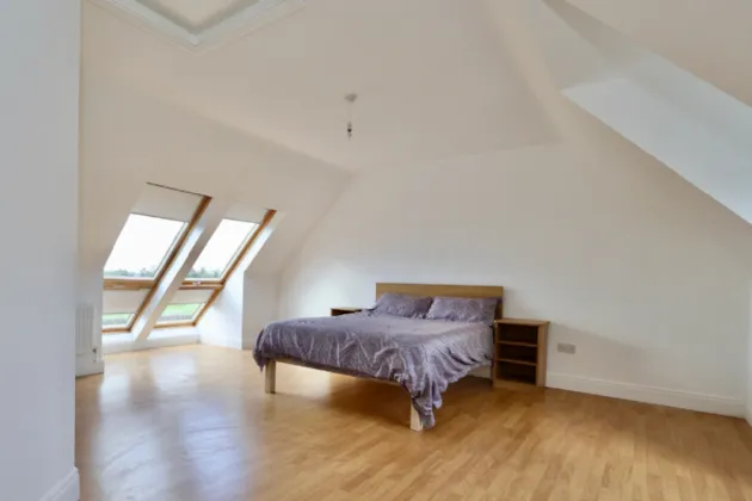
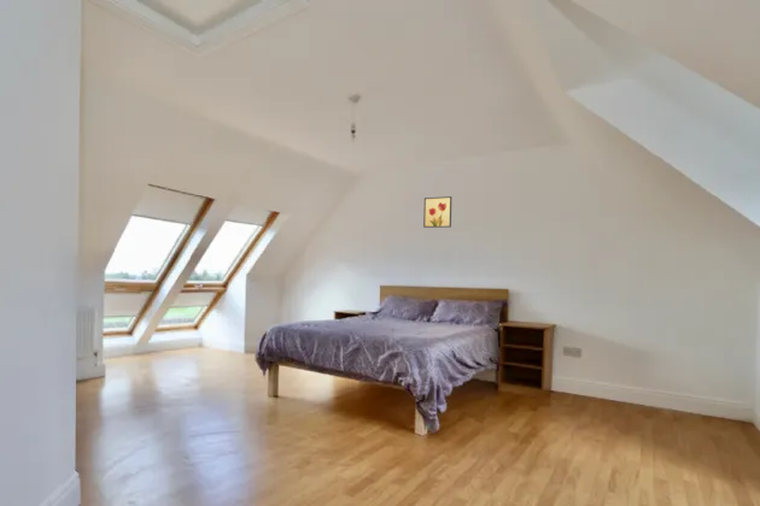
+ wall art [422,195,452,229]
